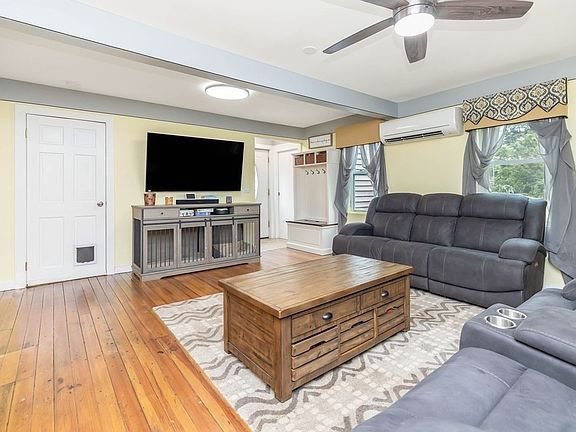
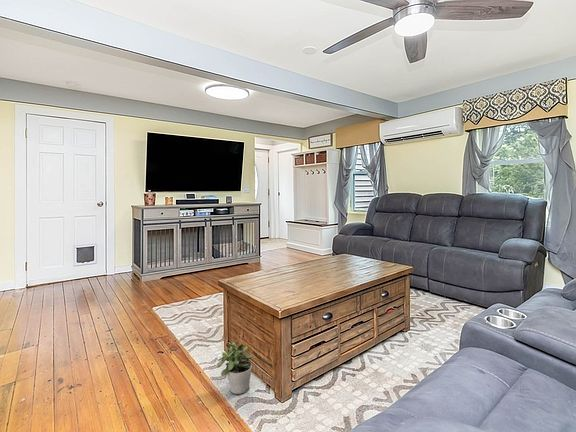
+ potted plant [216,340,254,395]
